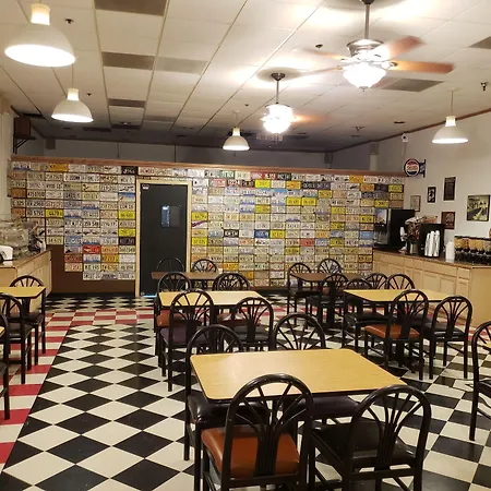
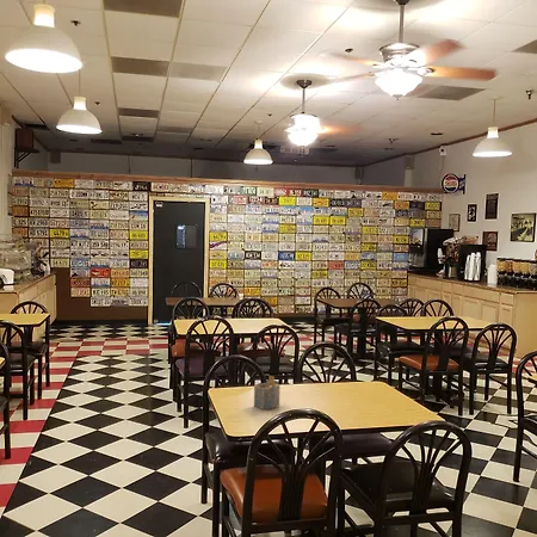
+ napkin holder [253,375,282,411]
